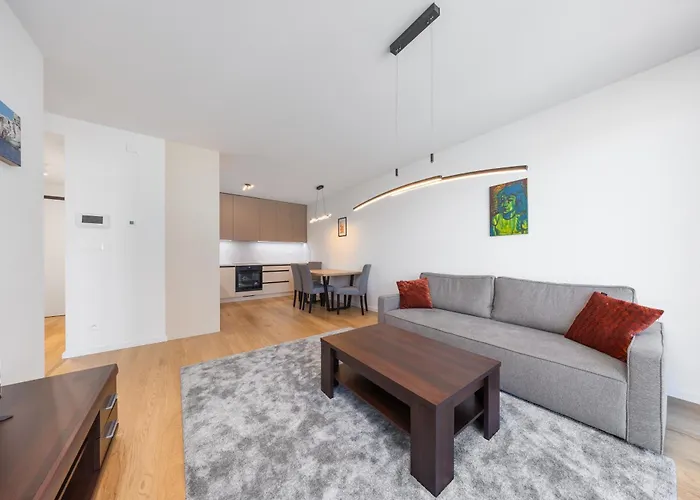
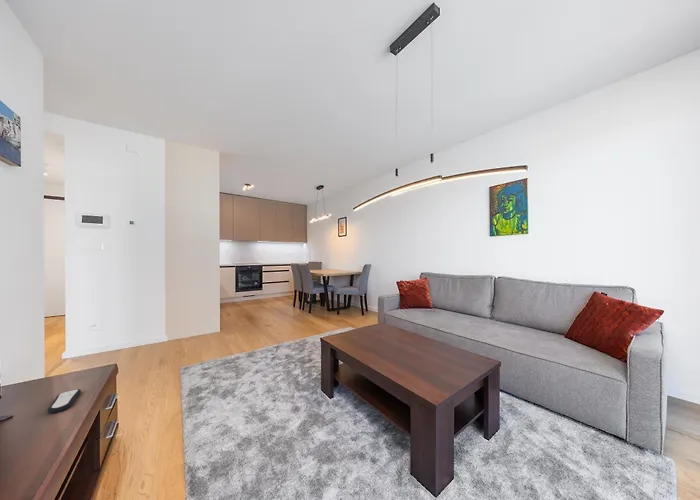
+ remote control [47,388,82,414]
